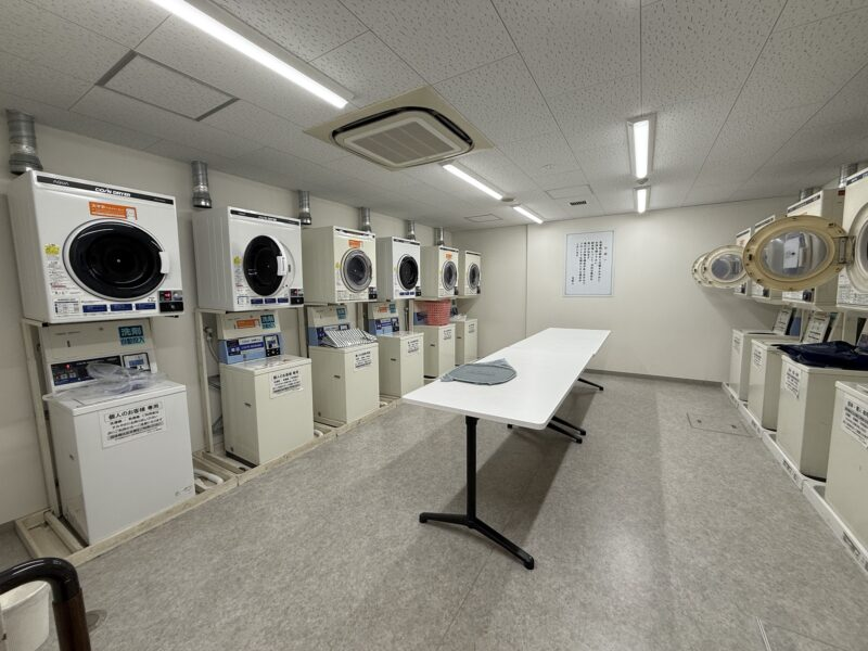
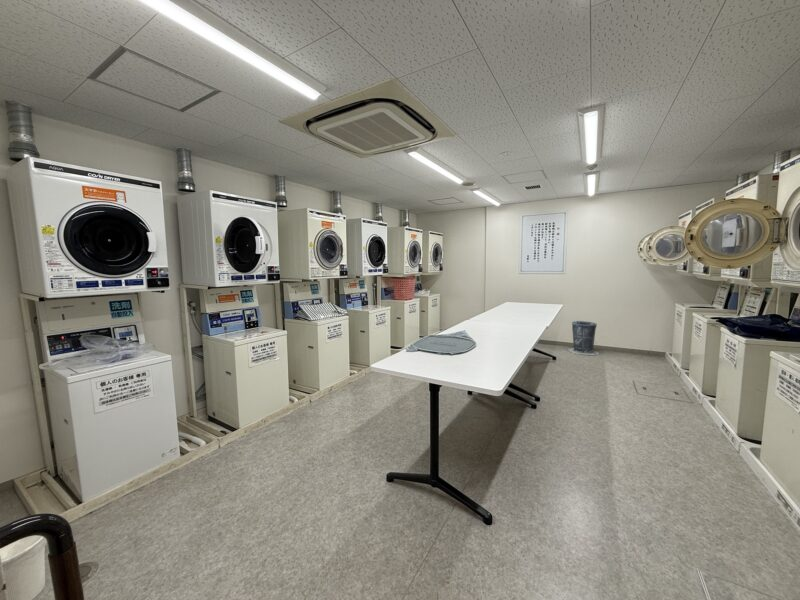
+ trash can [568,320,600,356]
